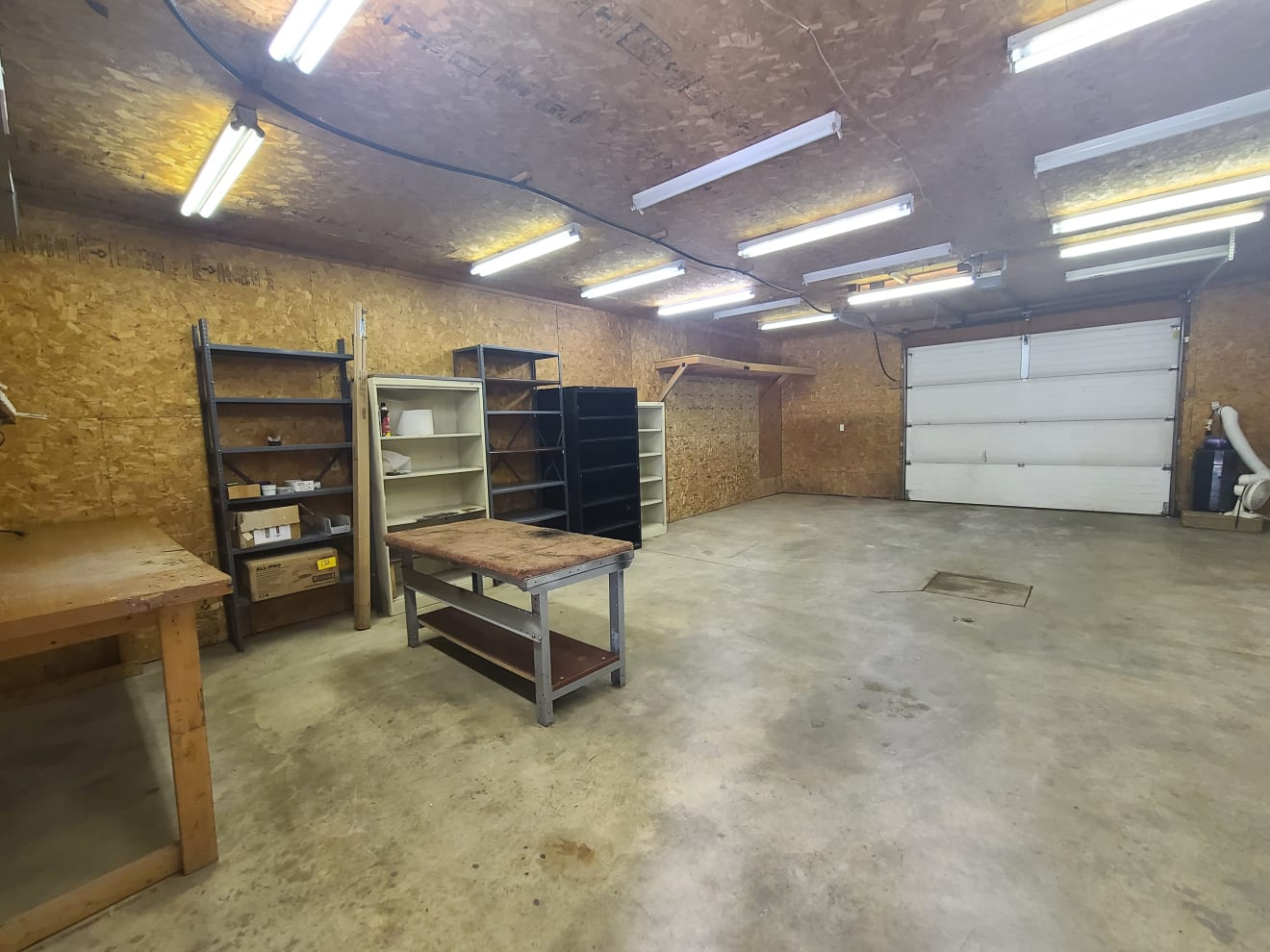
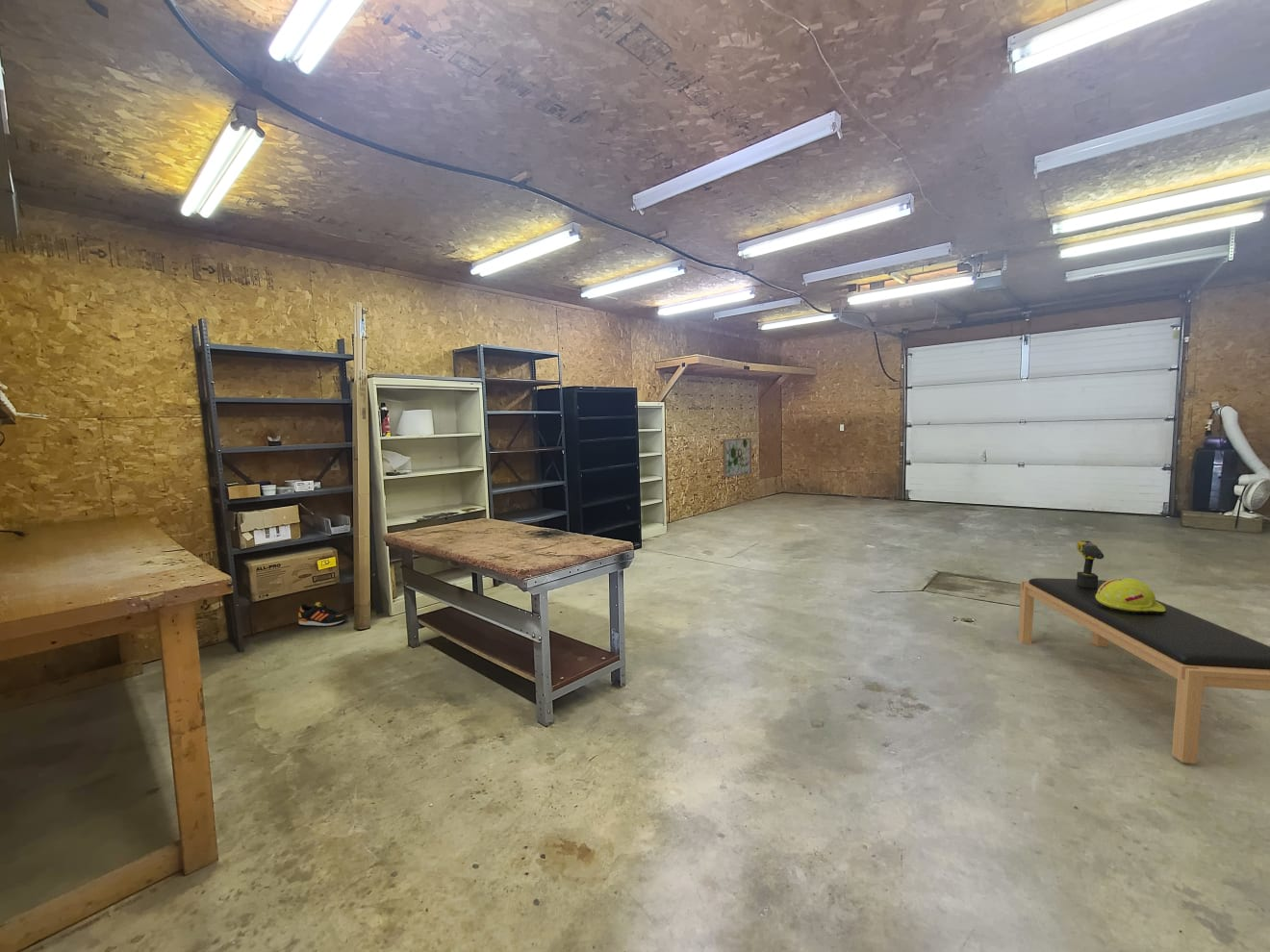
+ wall art [722,438,752,478]
+ hard hat [1096,577,1166,614]
+ power drill [1076,539,1105,589]
+ shoe [297,601,349,627]
+ bench [1017,577,1270,764]
